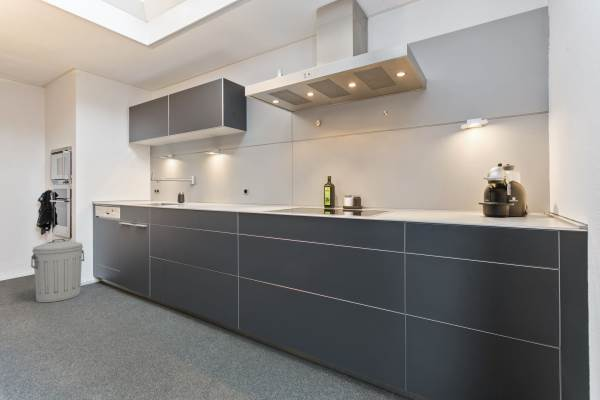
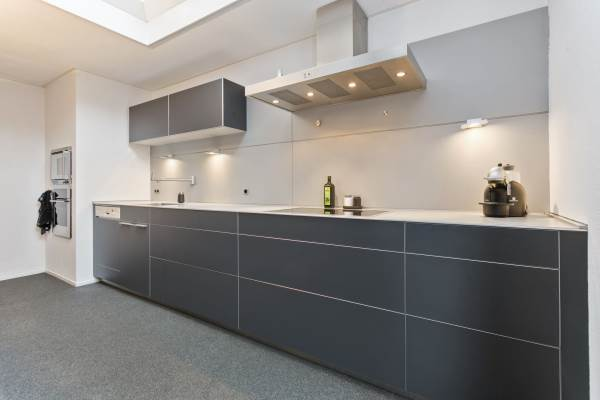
- trash can [30,238,85,303]
